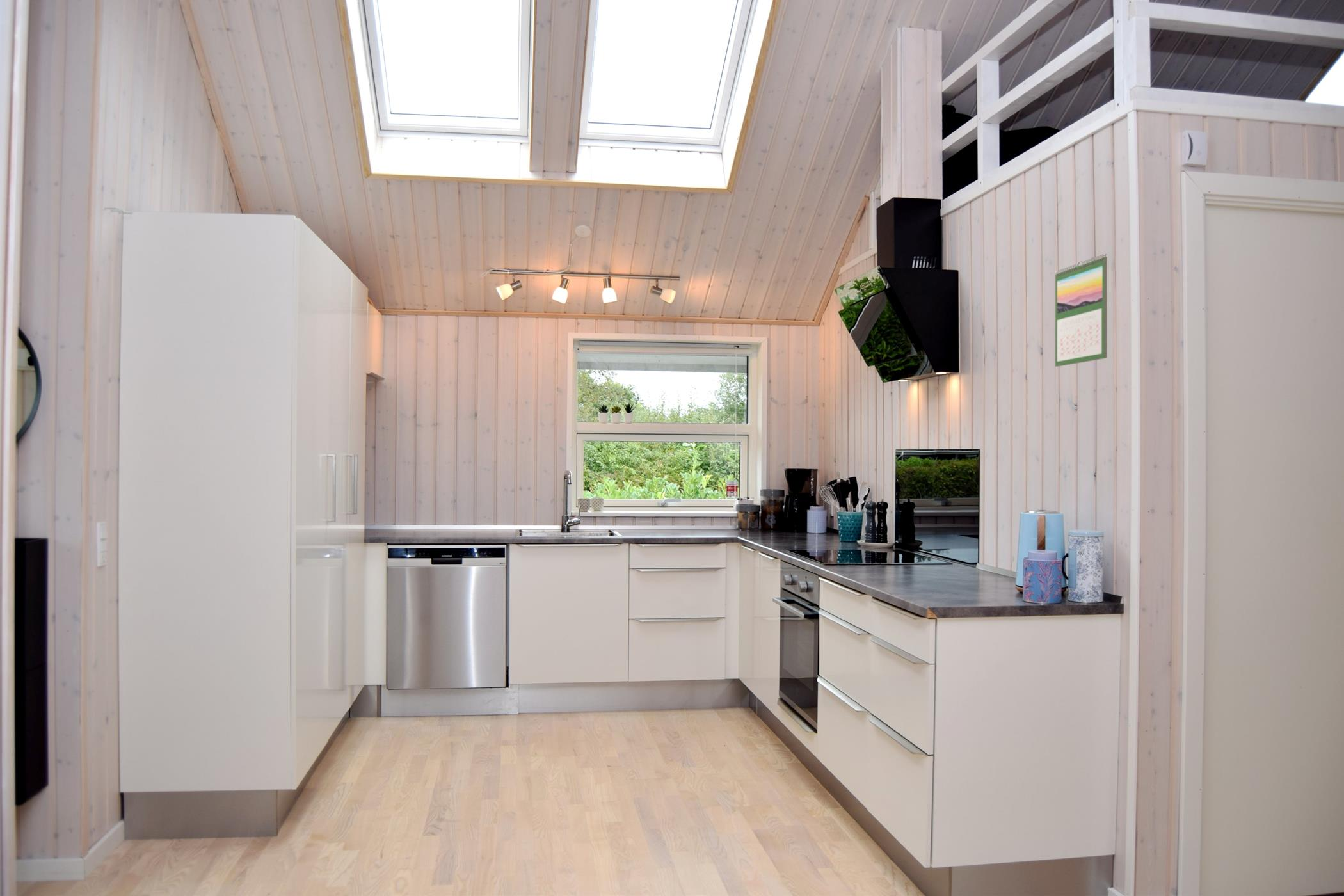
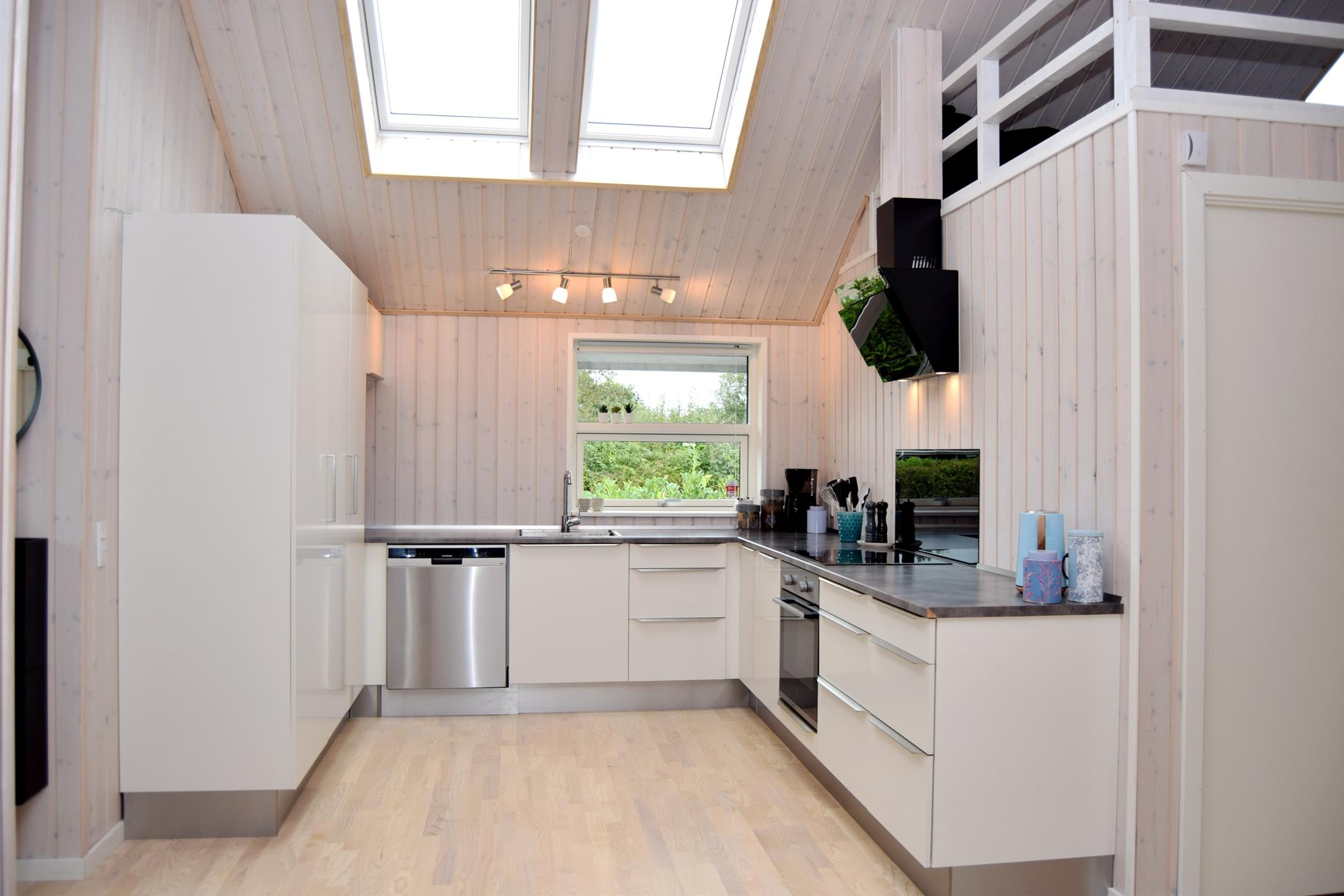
- calendar [1055,253,1108,367]
